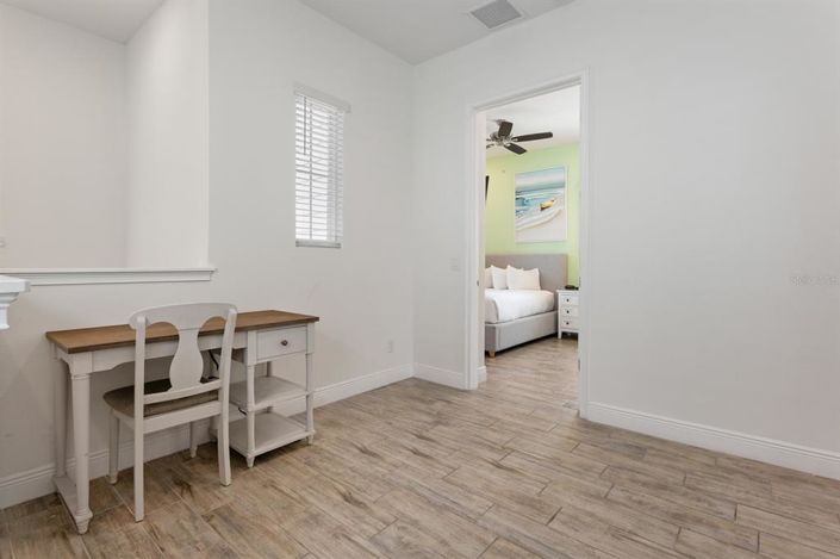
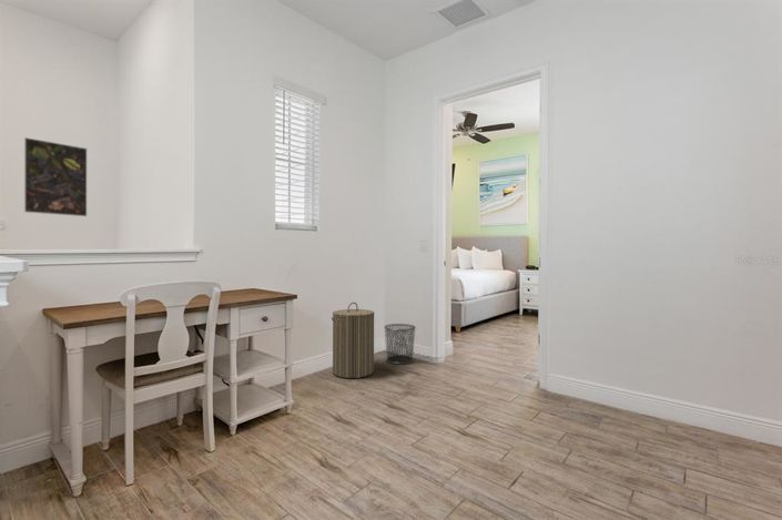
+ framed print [23,136,88,217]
+ laundry hamper [331,302,376,379]
+ waste bin [383,323,417,365]
